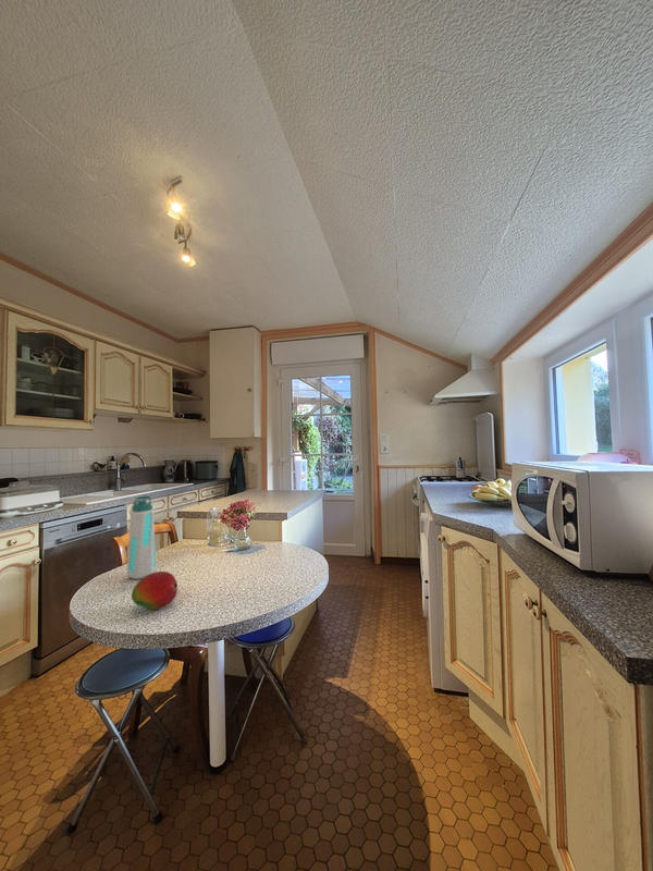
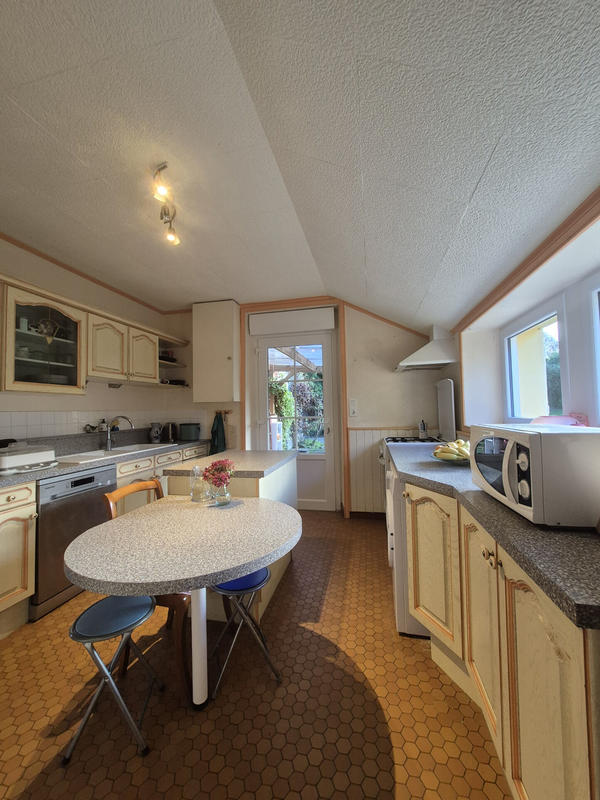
- fruit [131,571,178,611]
- water bottle [126,494,158,580]
